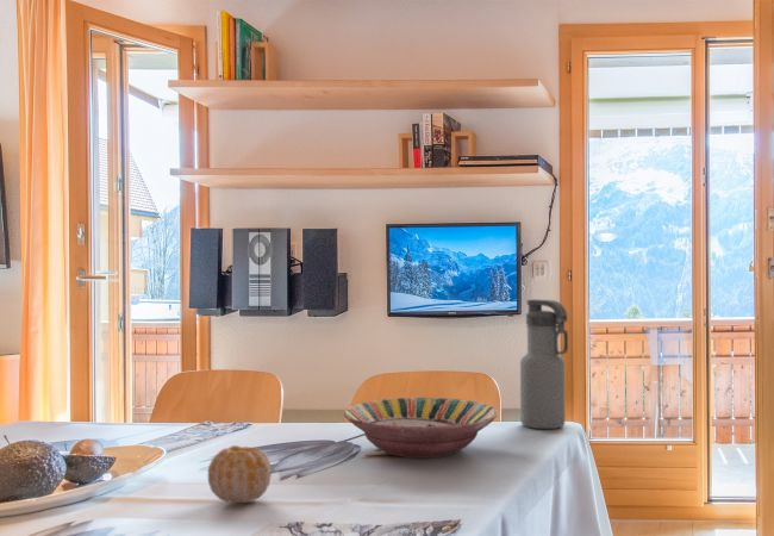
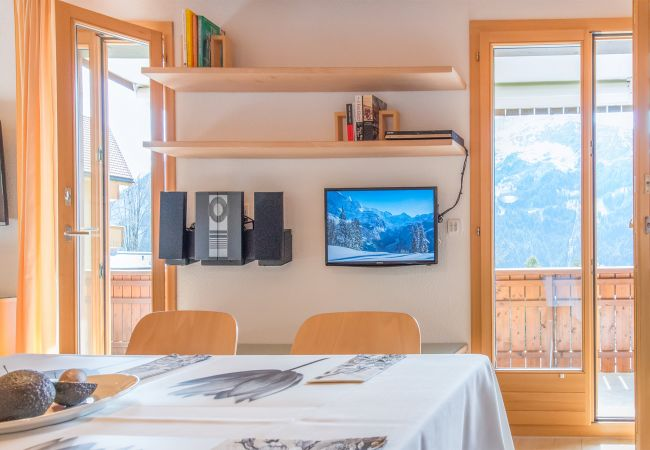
- water bottle [519,298,569,430]
- fruit [207,444,273,504]
- serving bowl [343,397,499,460]
